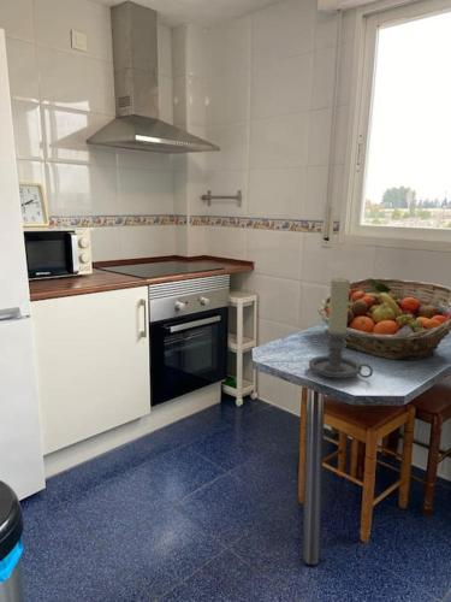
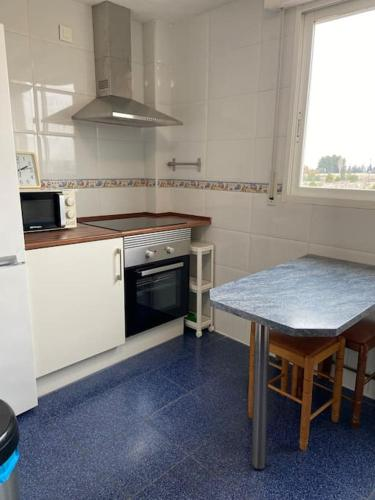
- candle holder [308,278,374,379]
- fruit basket [316,277,451,361]
